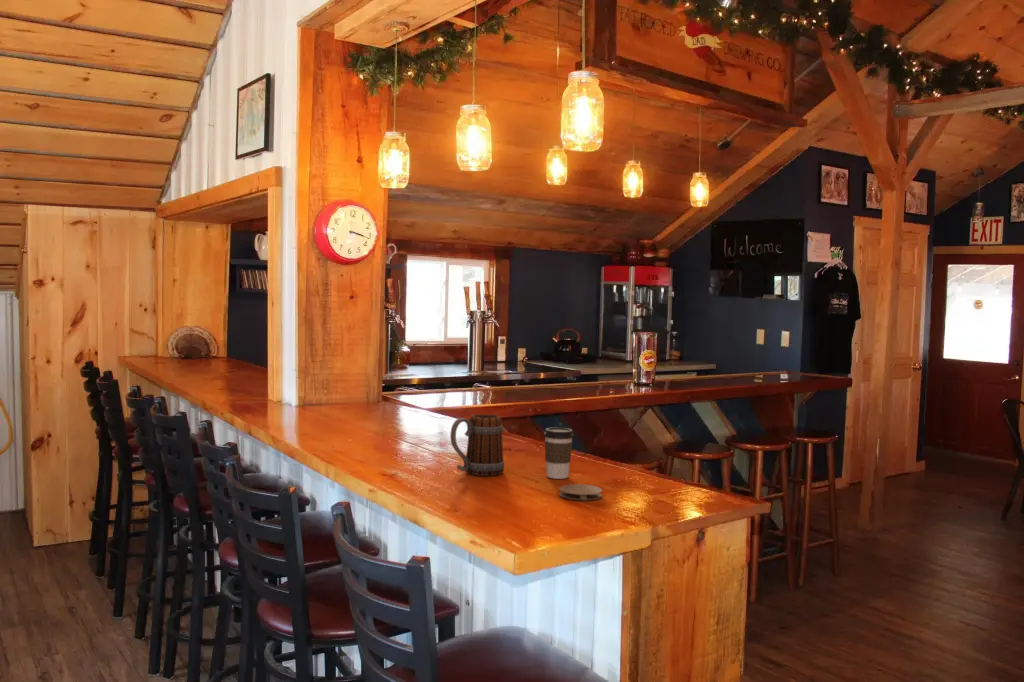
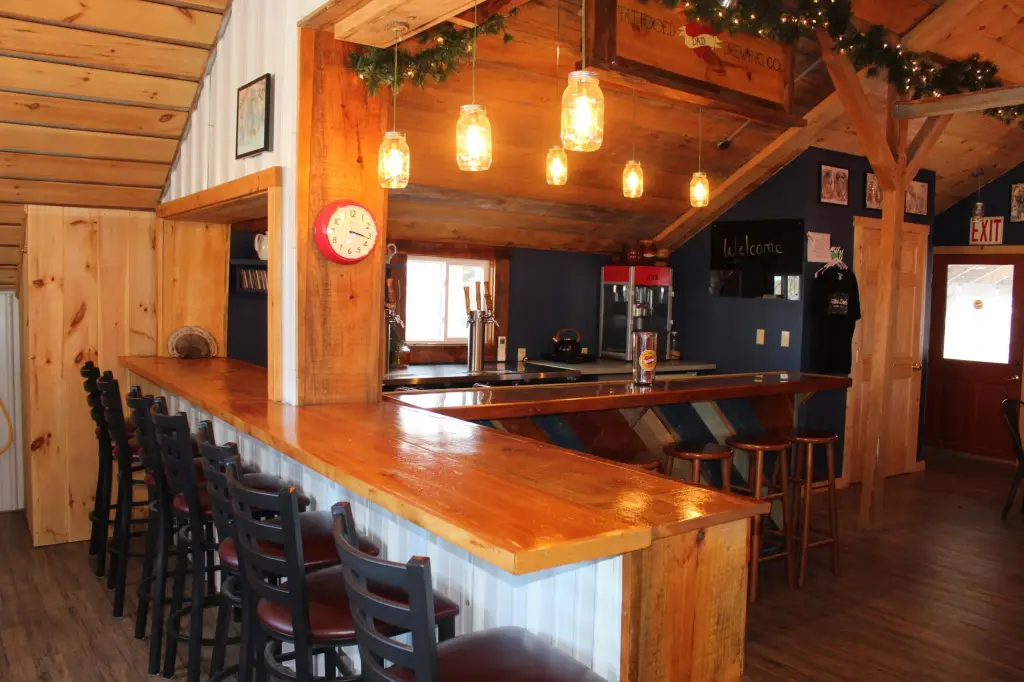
- coaster [558,483,603,502]
- coffee cup [543,426,574,480]
- beer mug [449,413,505,477]
